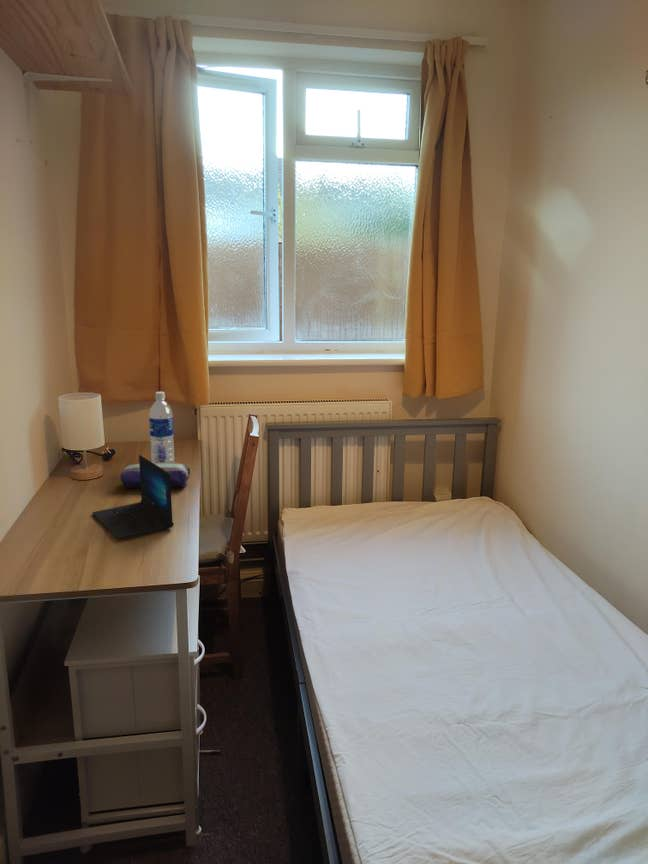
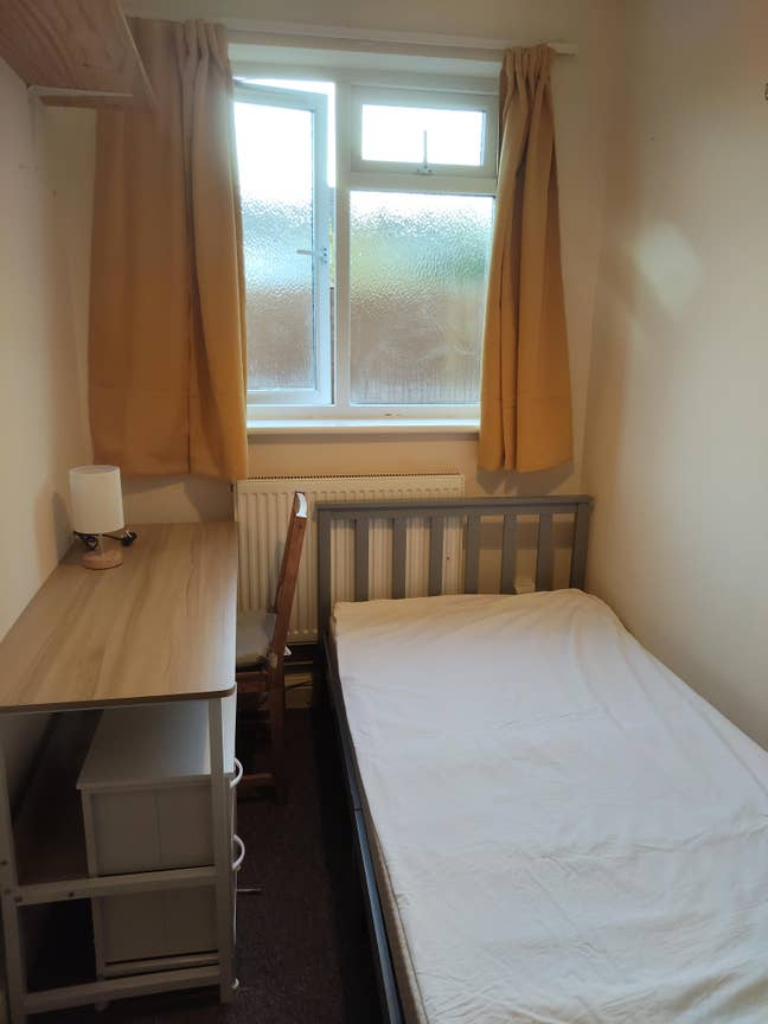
- laptop [92,454,175,540]
- pencil case [120,462,191,489]
- water bottle [148,391,175,463]
